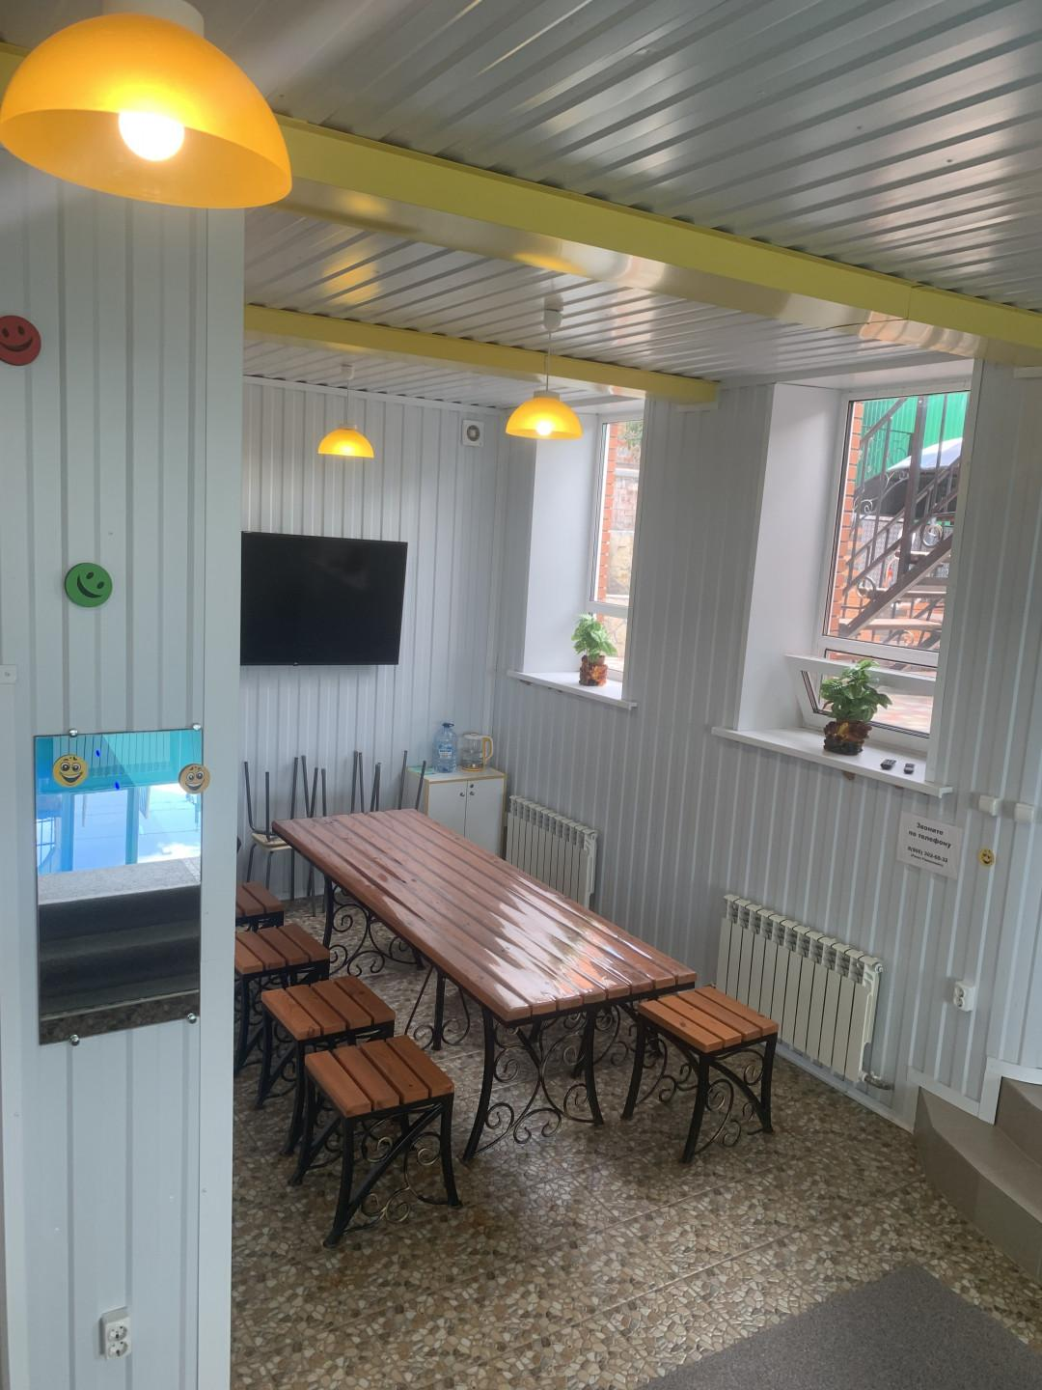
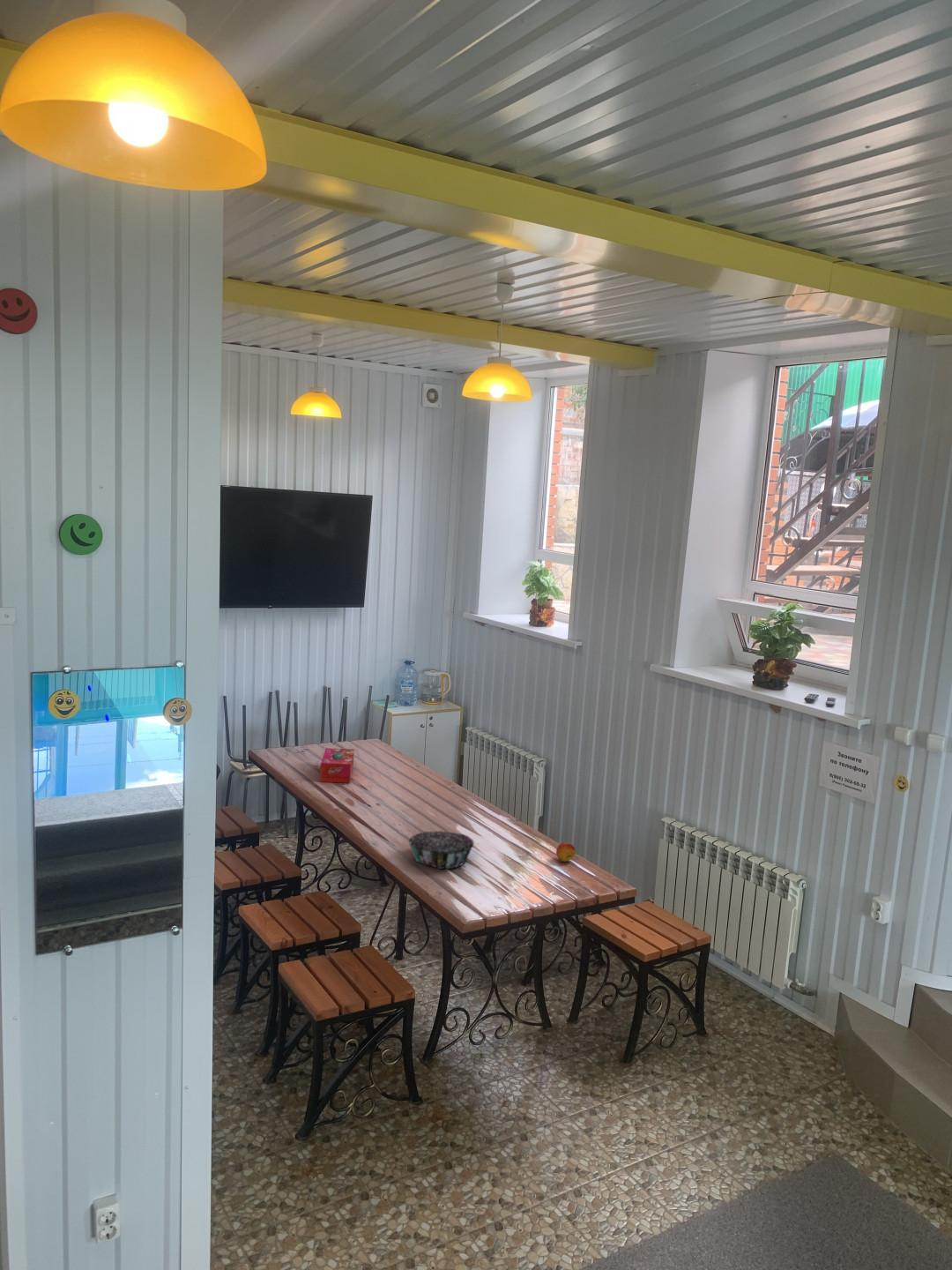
+ fruit [555,841,576,863]
+ decorative bowl [407,830,475,870]
+ tissue box [319,747,355,784]
